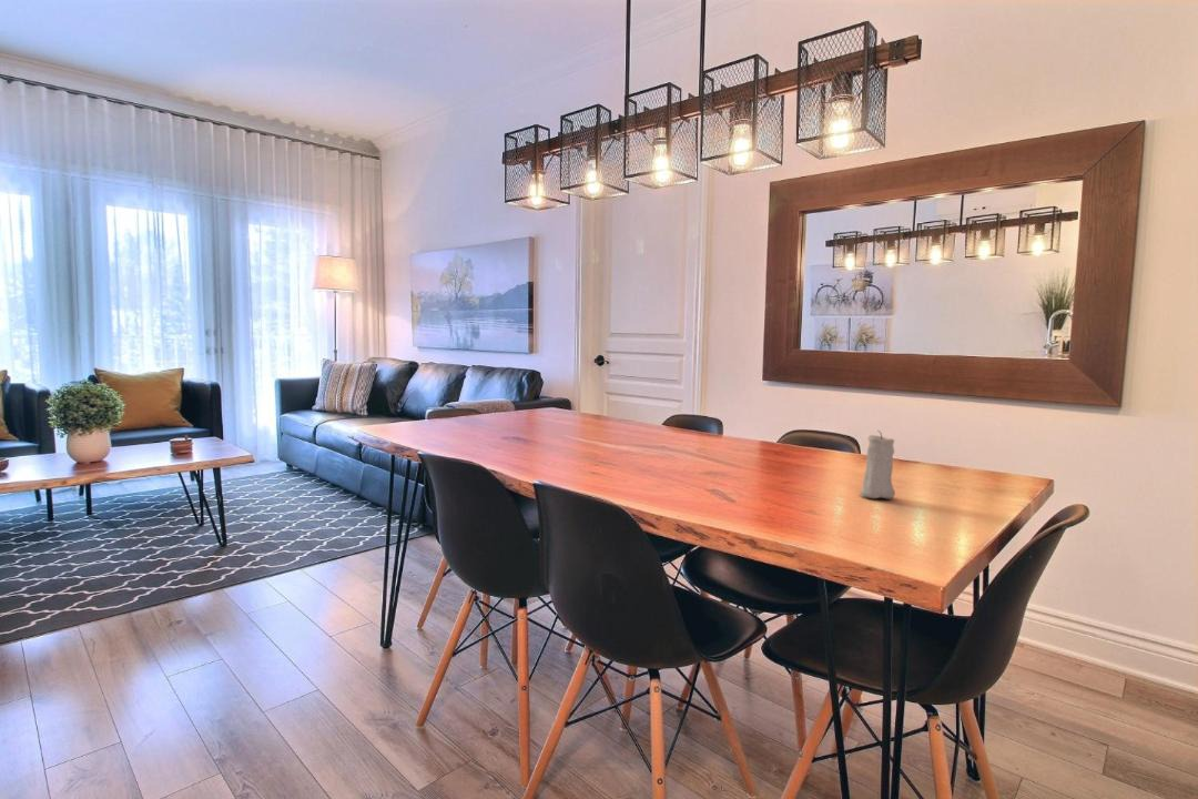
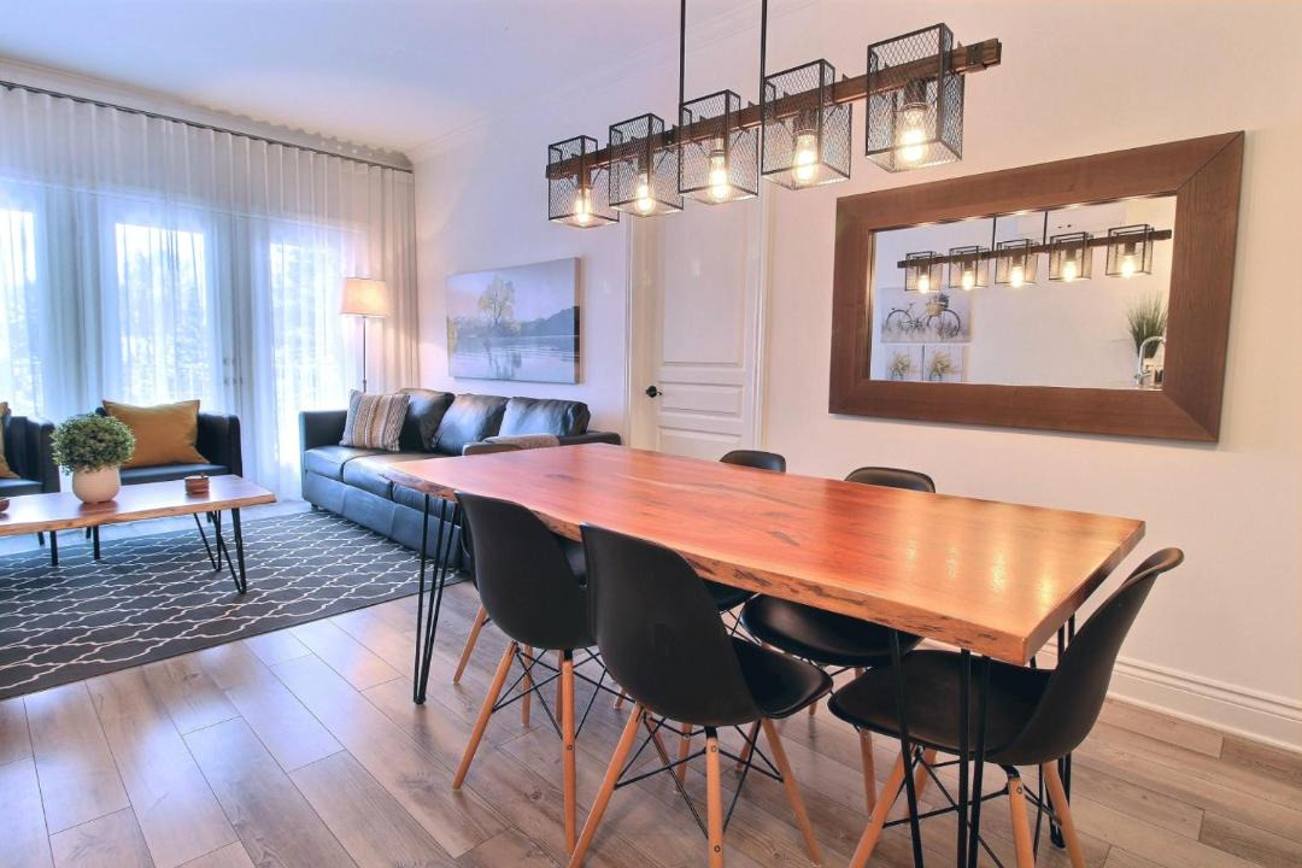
- candle [859,429,896,499]
